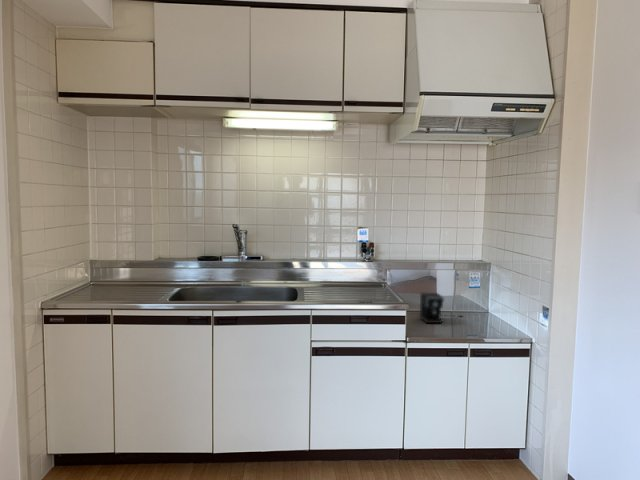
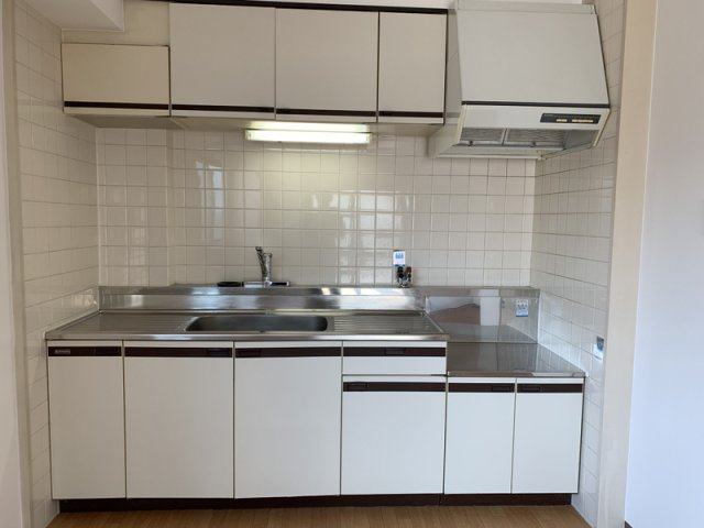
- coffee maker [419,292,464,324]
